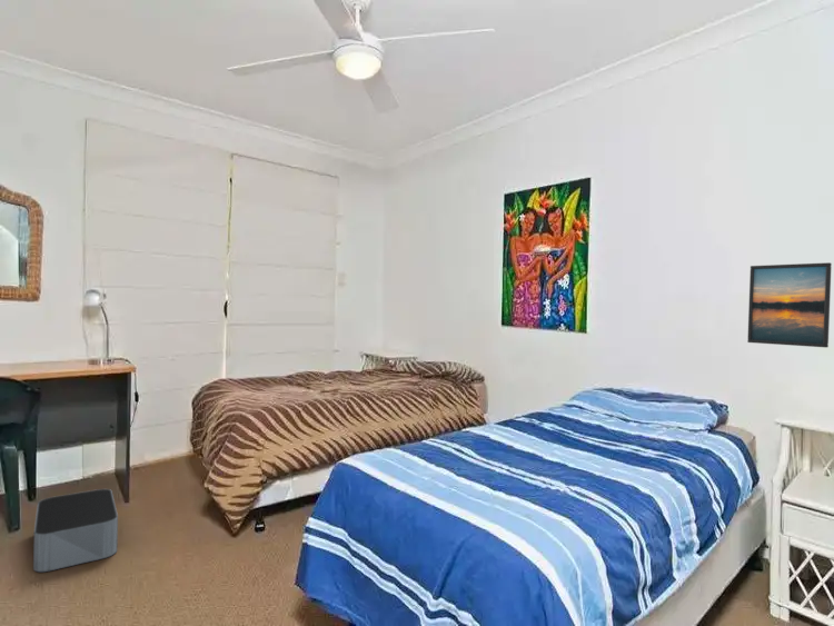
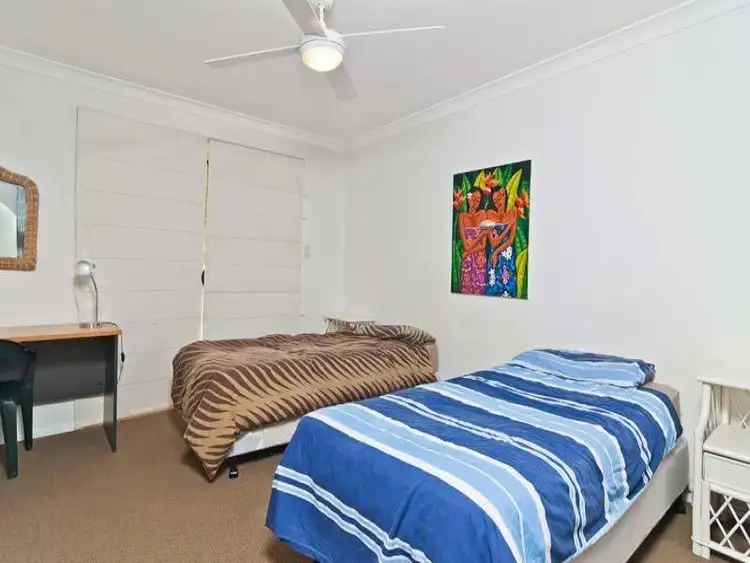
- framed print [746,261,833,348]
- storage bin [32,488,119,573]
